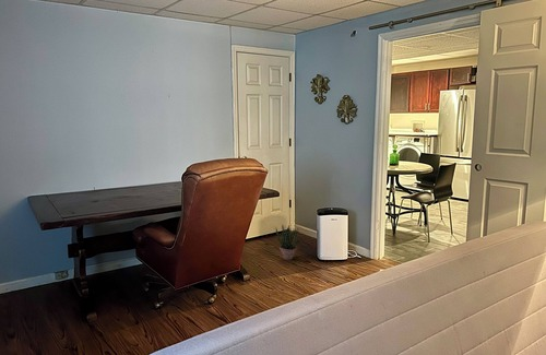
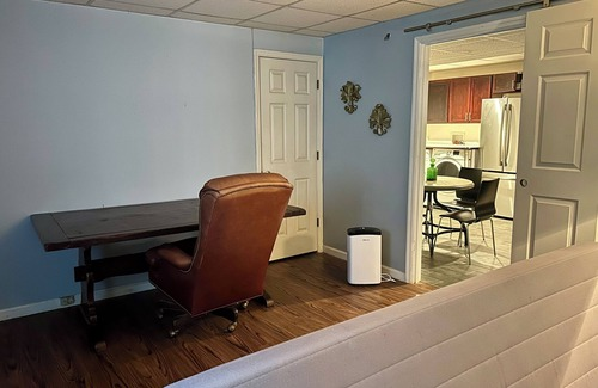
- potted plant [275,223,301,261]
